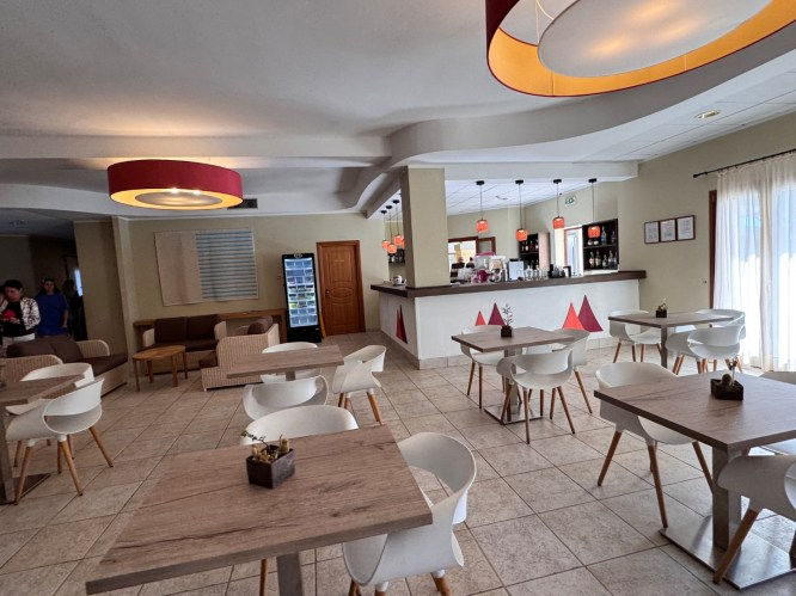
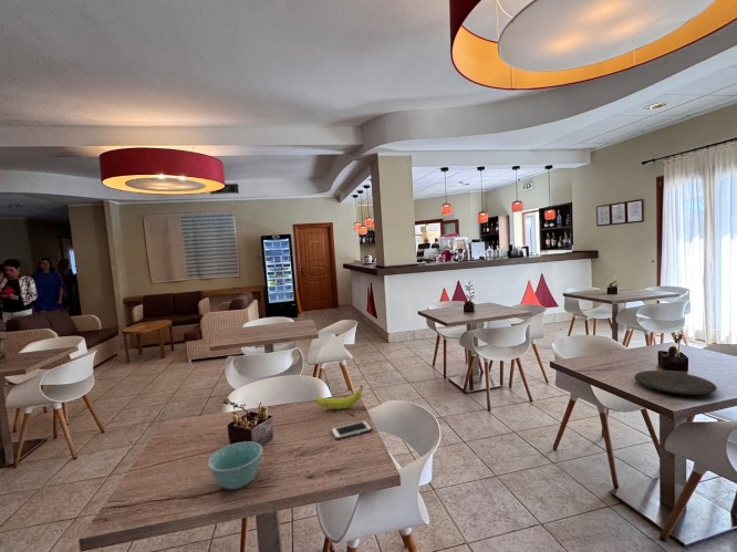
+ bowl [207,440,263,490]
+ fruit [314,383,364,410]
+ cell phone [330,419,373,440]
+ plate [633,369,718,396]
